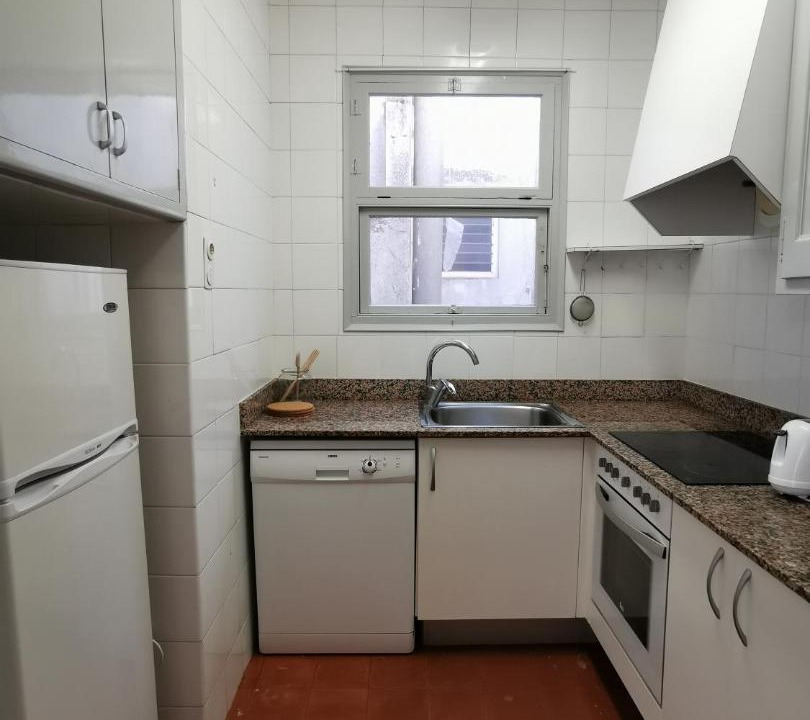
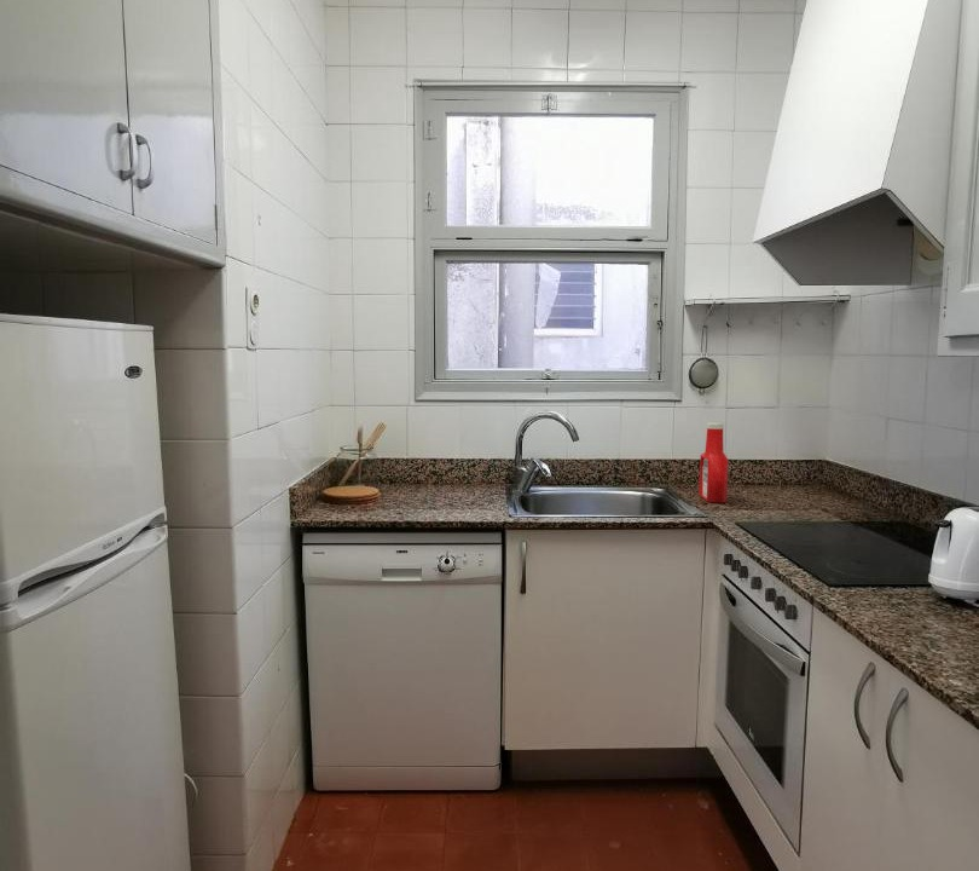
+ soap bottle [697,422,730,503]
